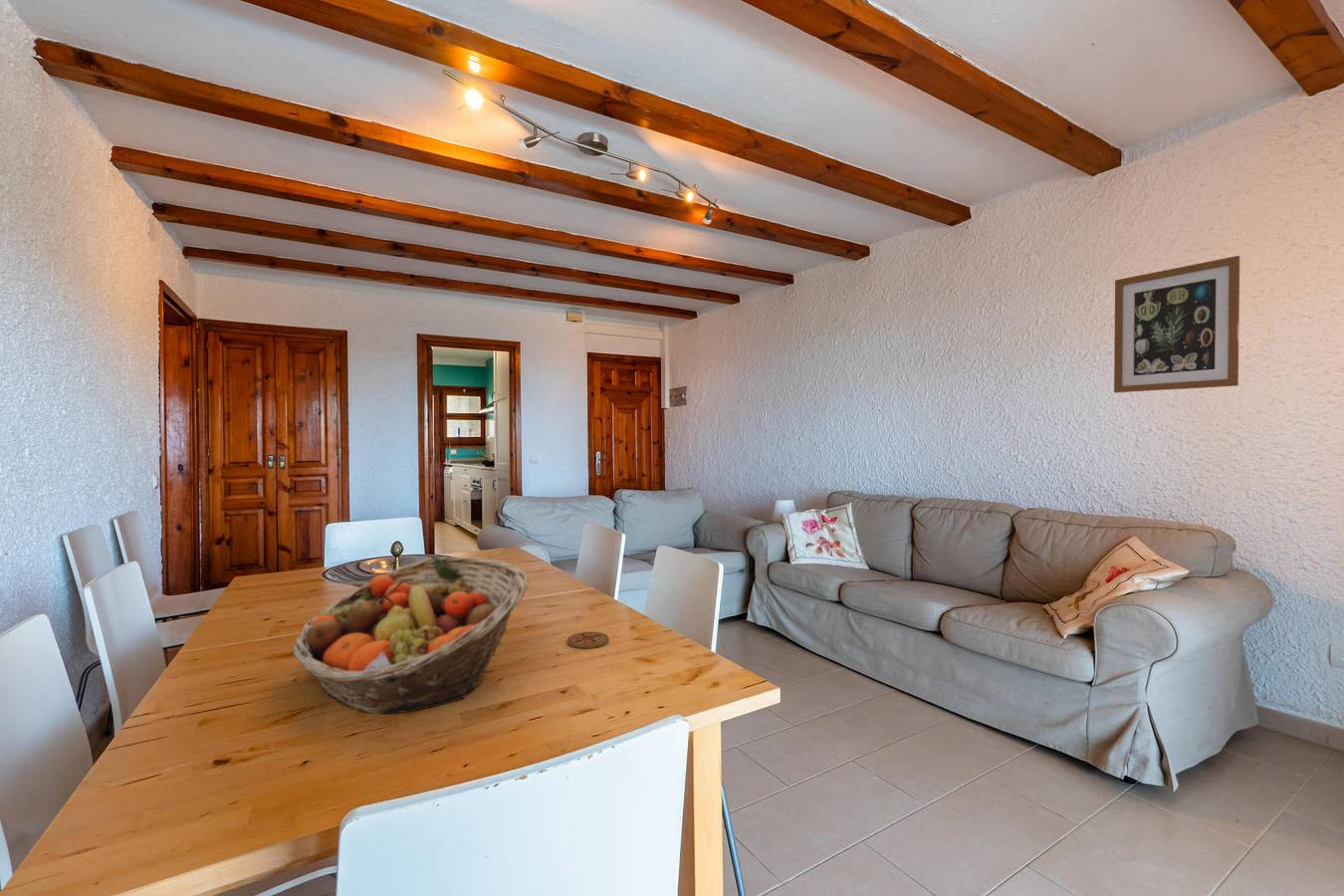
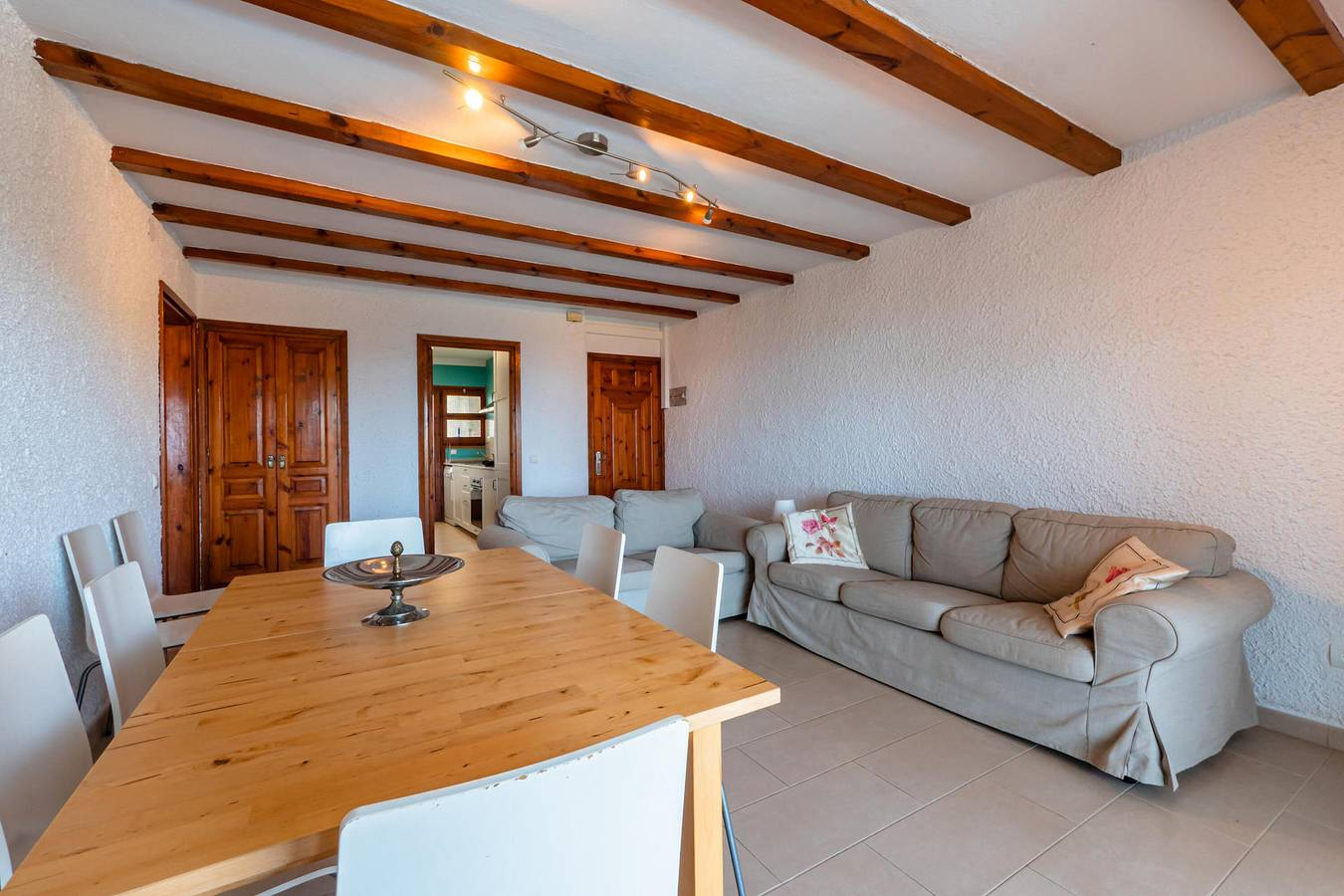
- fruit basket [292,556,529,716]
- coaster [566,631,609,649]
- wall art [1113,255,1240,394]
